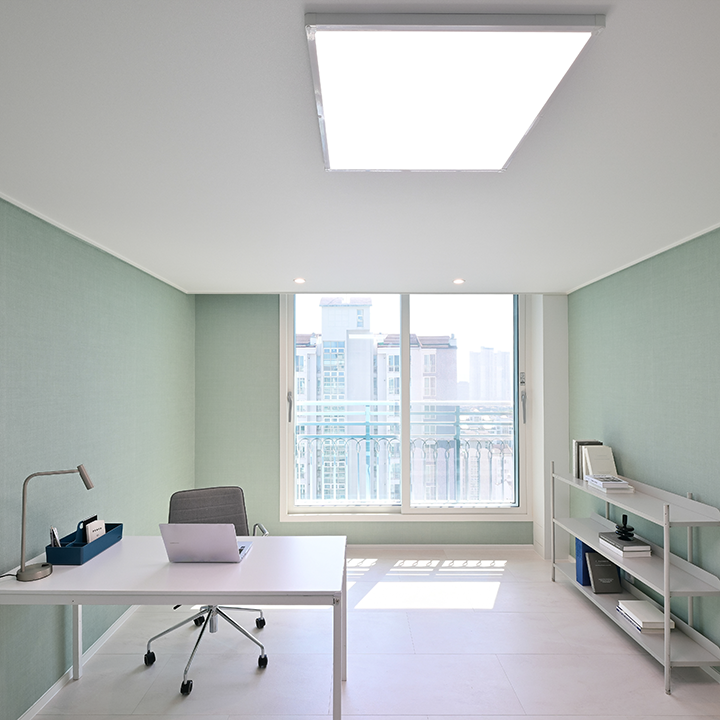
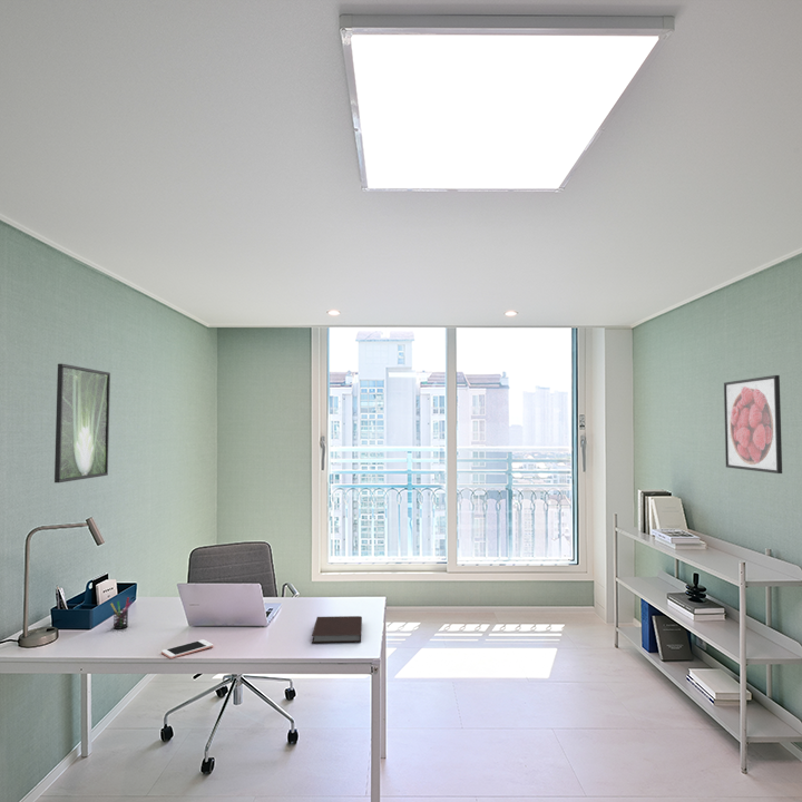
+ notebook [311,615,363,644]
+ cell phone [160,638,214,659]
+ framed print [723,374,783,475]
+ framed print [53,363,111,483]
+ pen holder [109,597,134,630]
